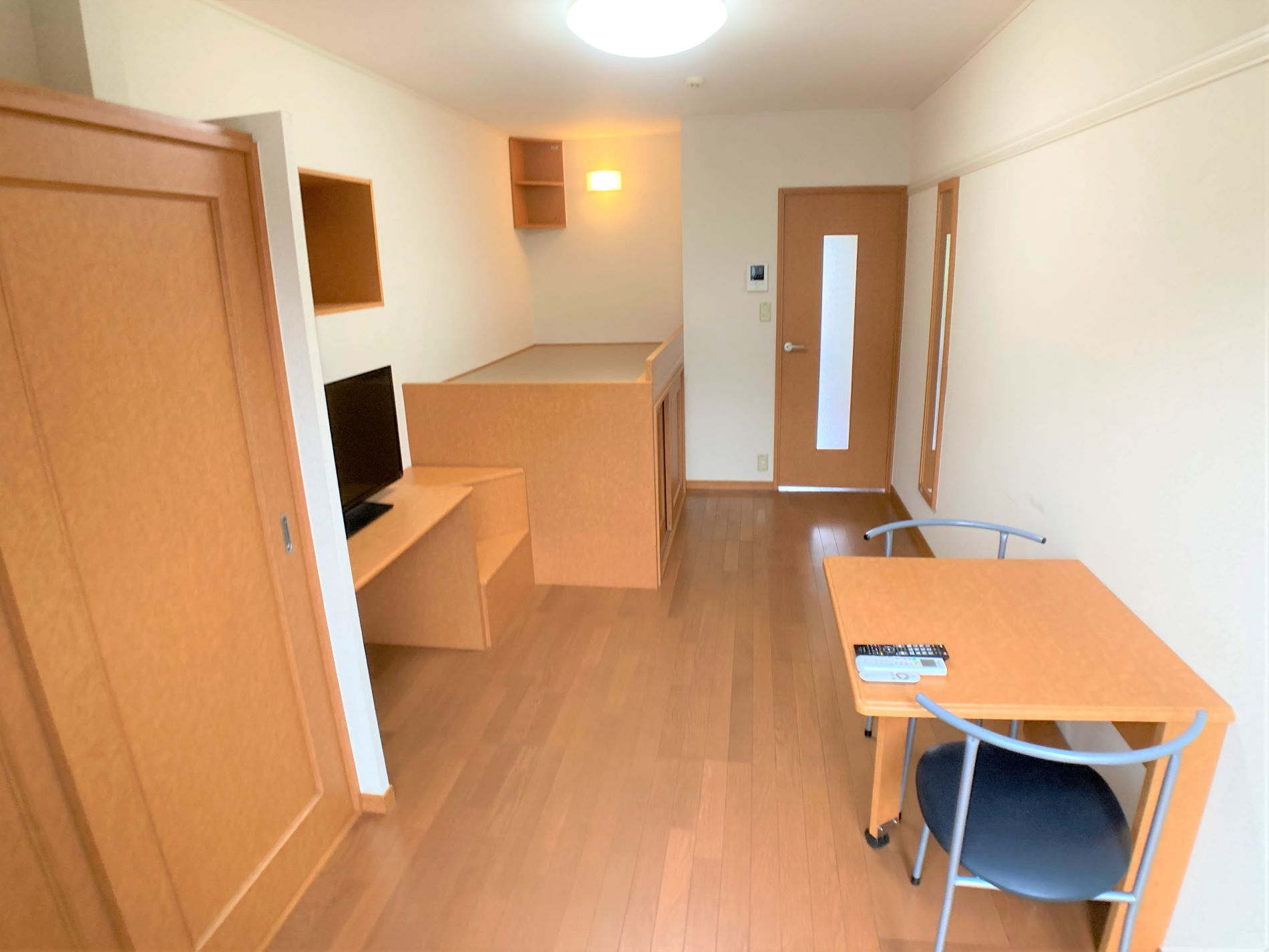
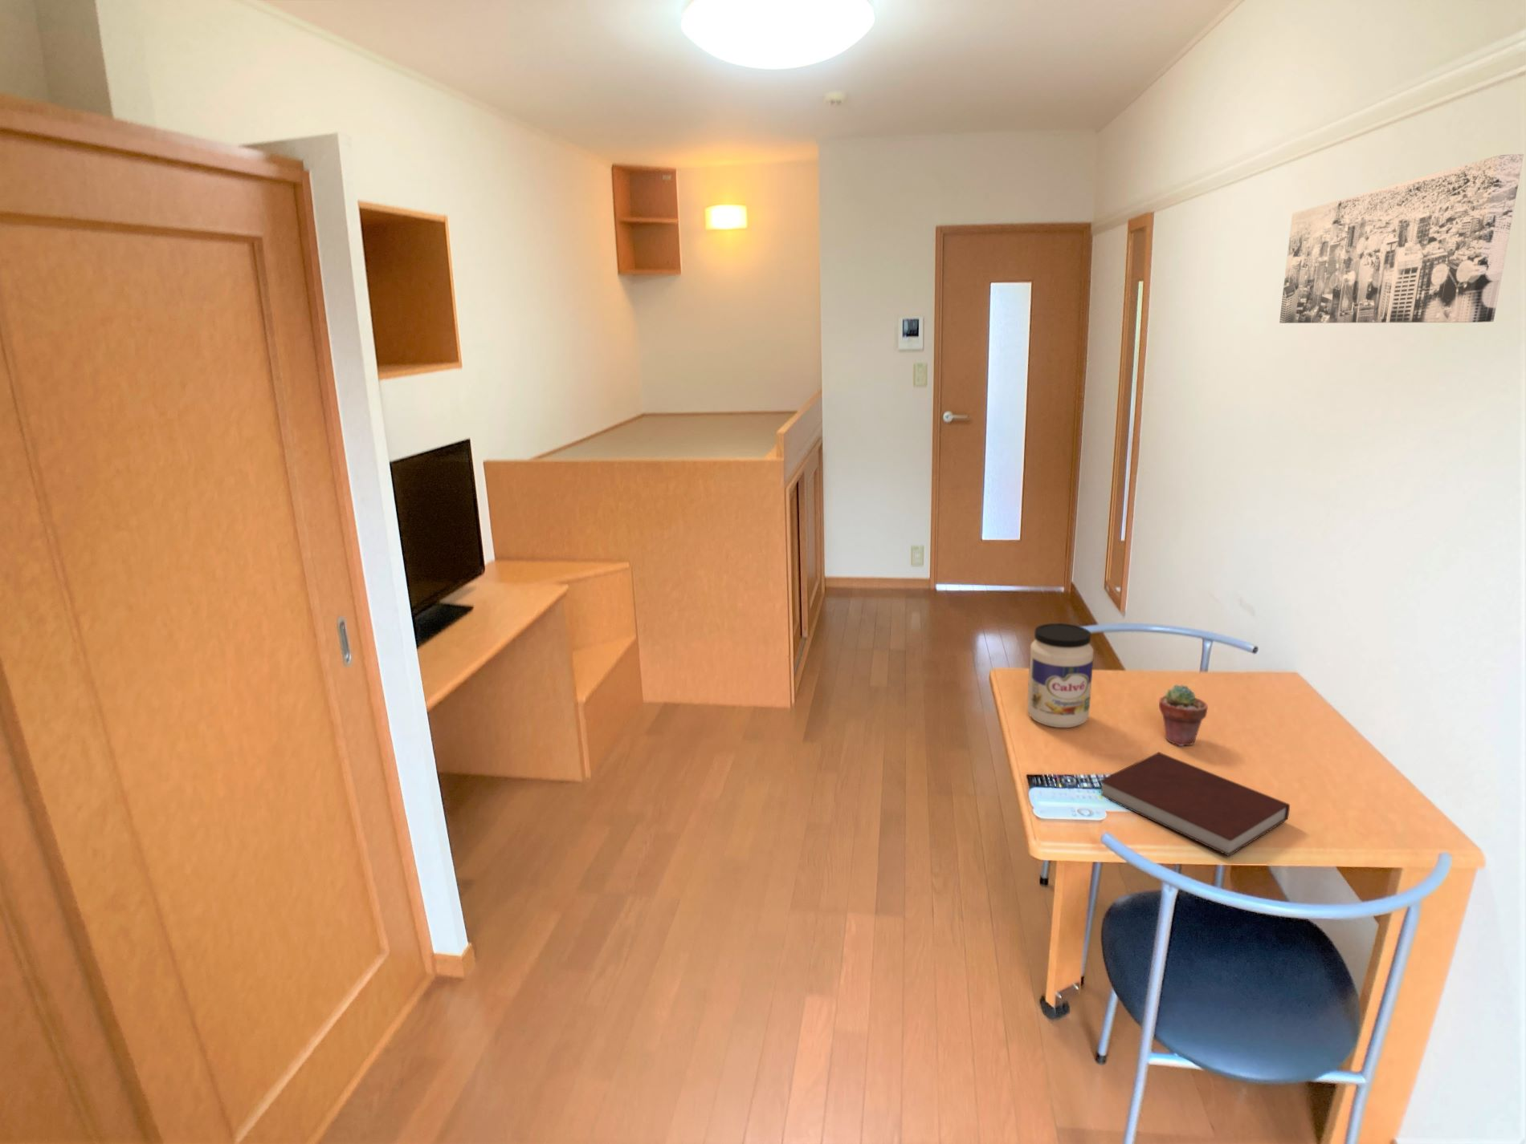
+ potted succulent [1158,684,1209,747]
+ notebook [1098,752,1290,857]
+ jar [1027,622,1094,728]
+ wall art [1278,154,1525,324]
